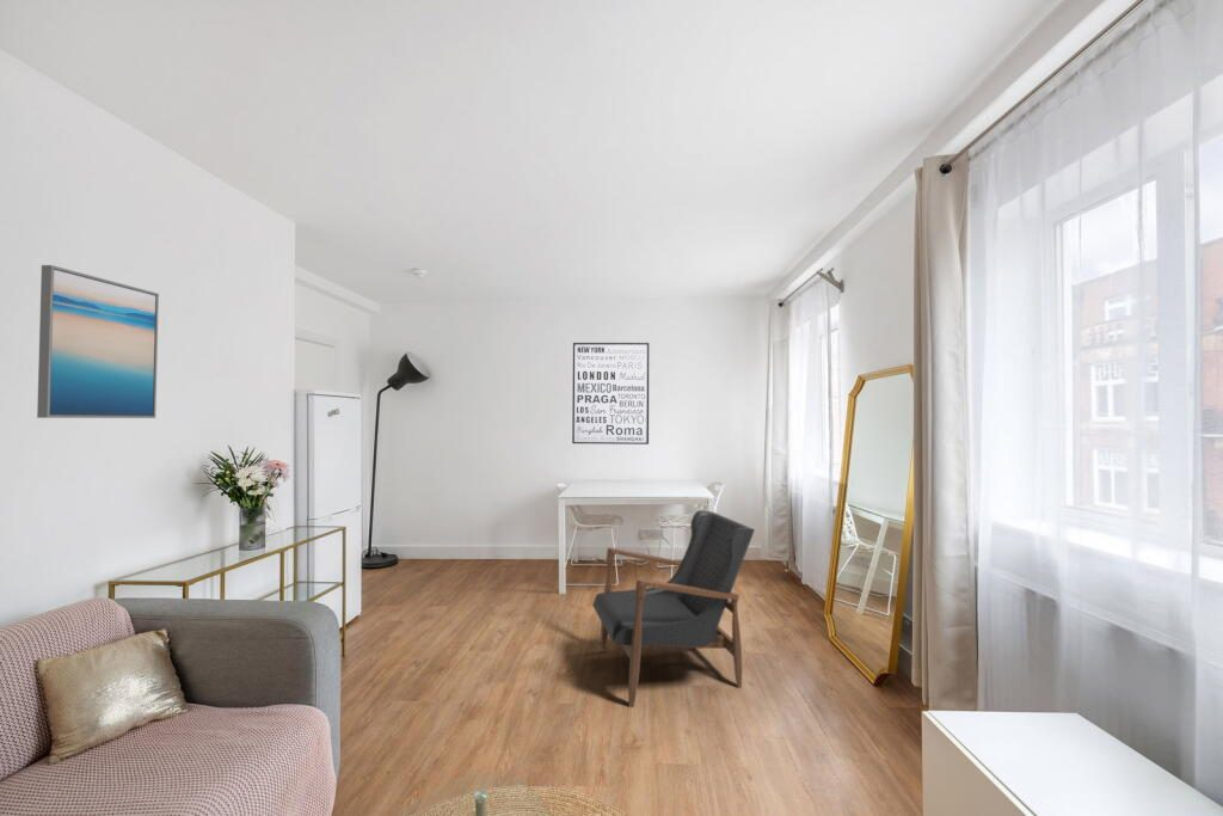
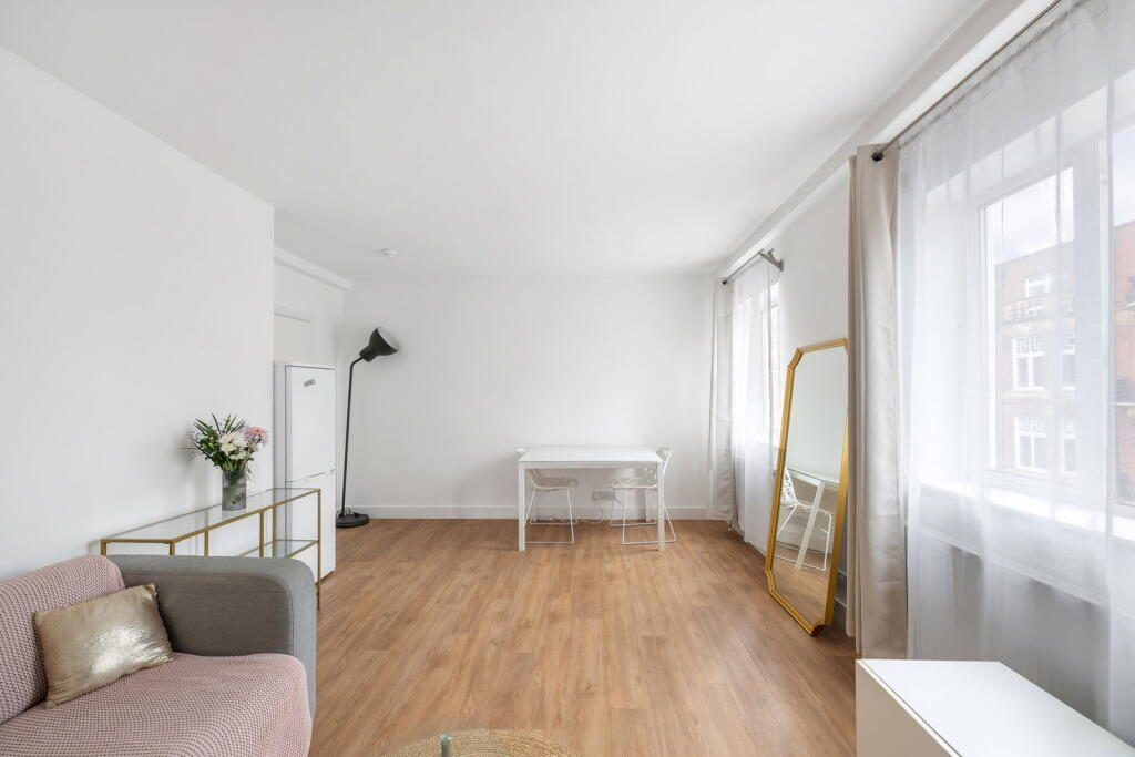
- armchair [591,509,756,708]
- wall art [571,342,650,446]
- wall art [36,264,160,419]
